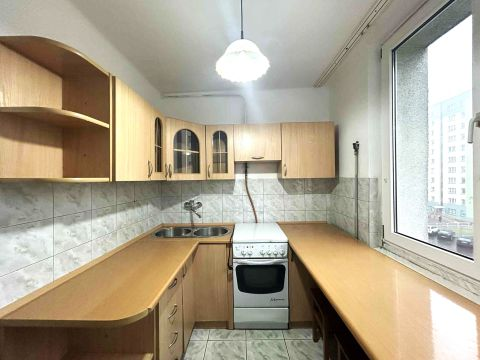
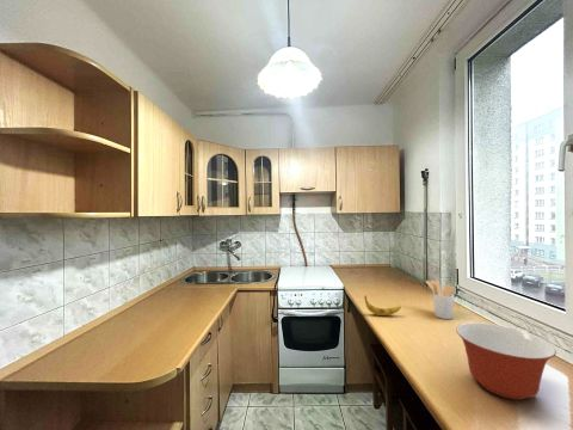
+ mixing bowl [455,321,557,401]
+ utensil holder [425,280,455,320]
+ banana [363,295,402,317]
